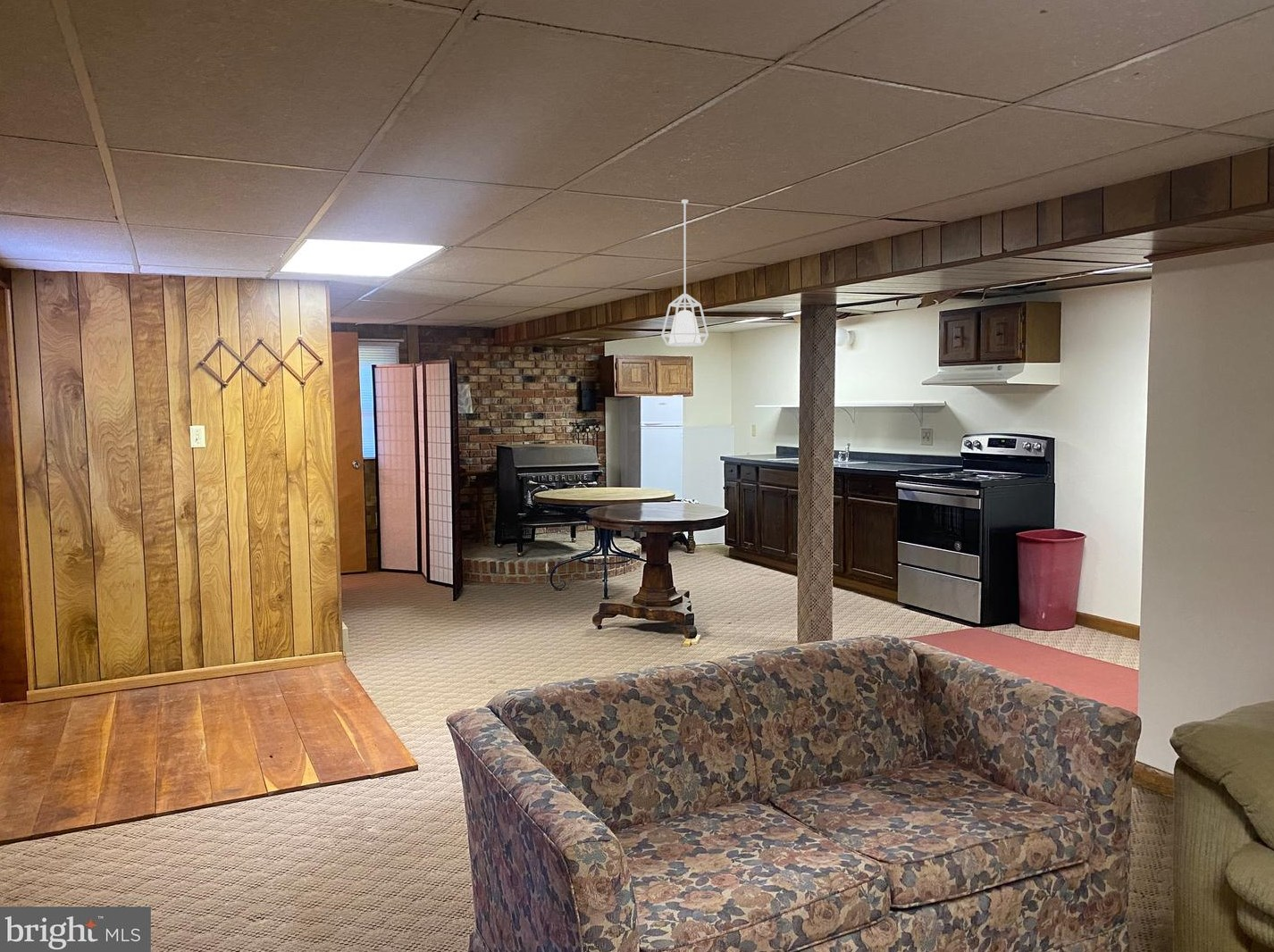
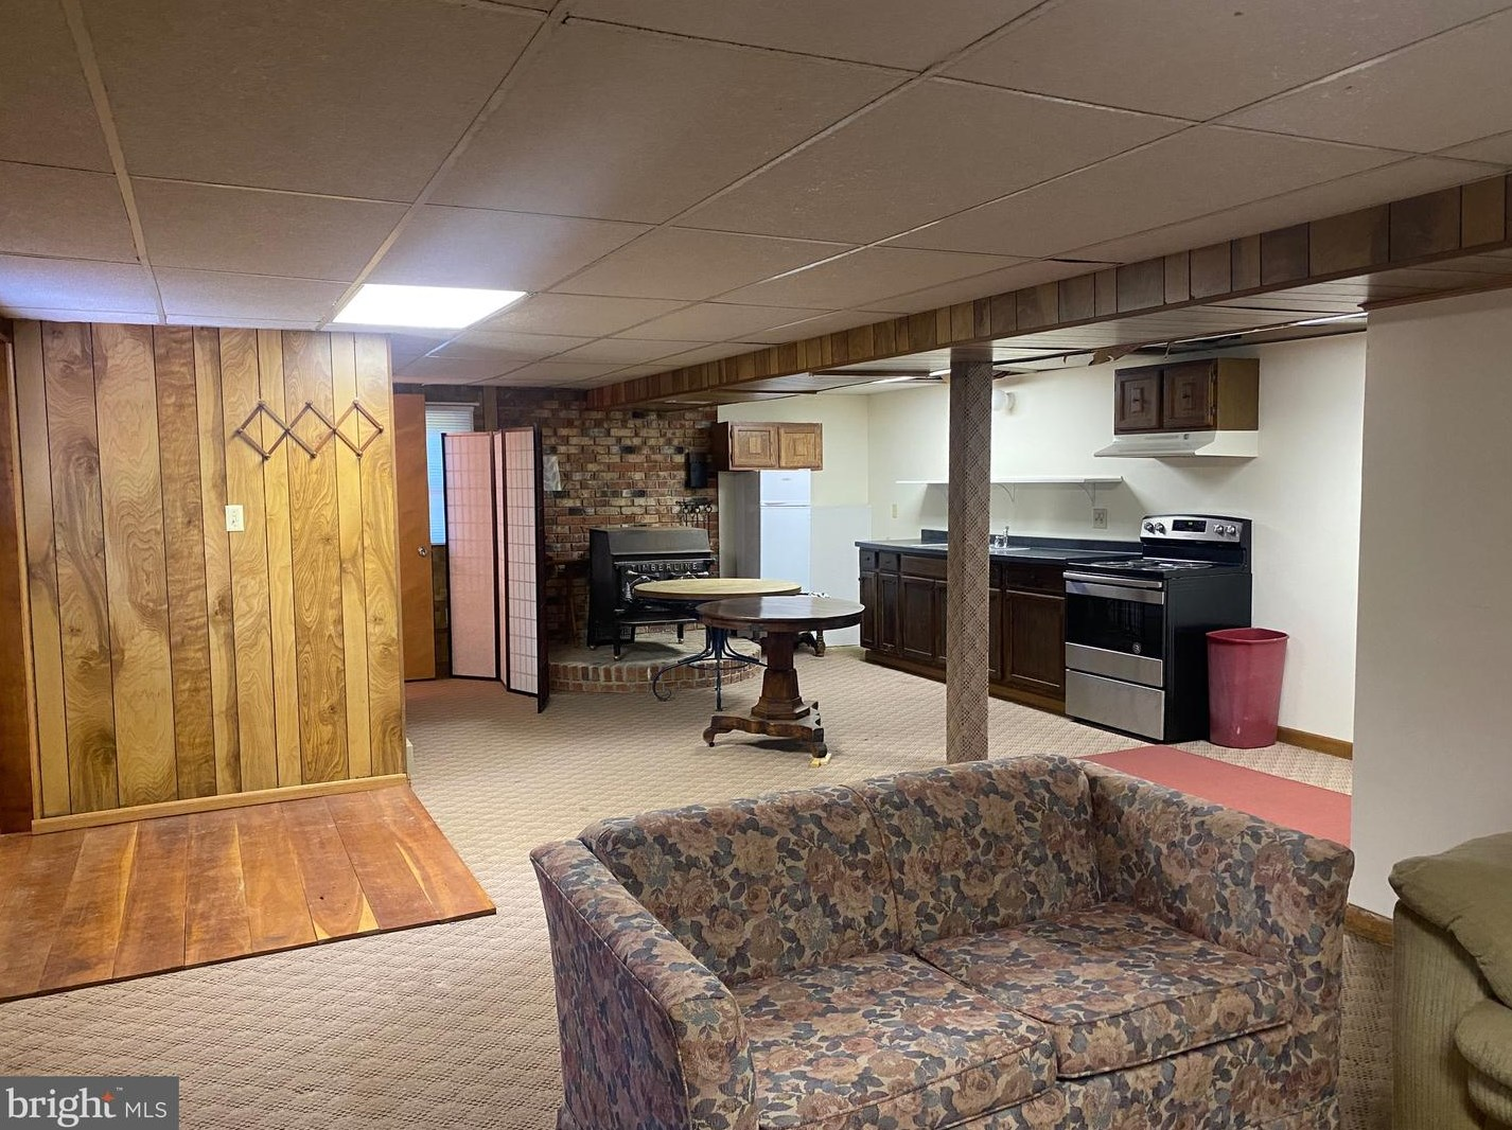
- pendant lamp [660,198,709,347]
